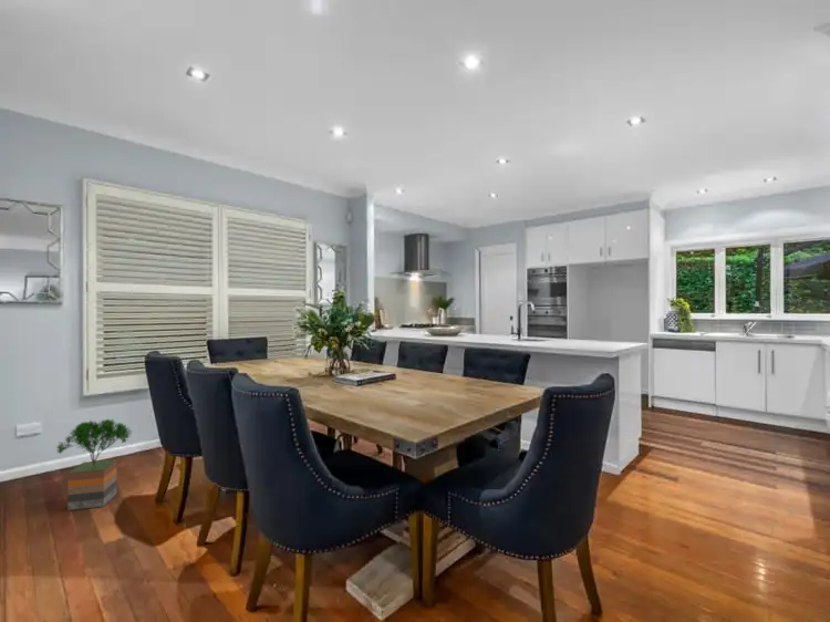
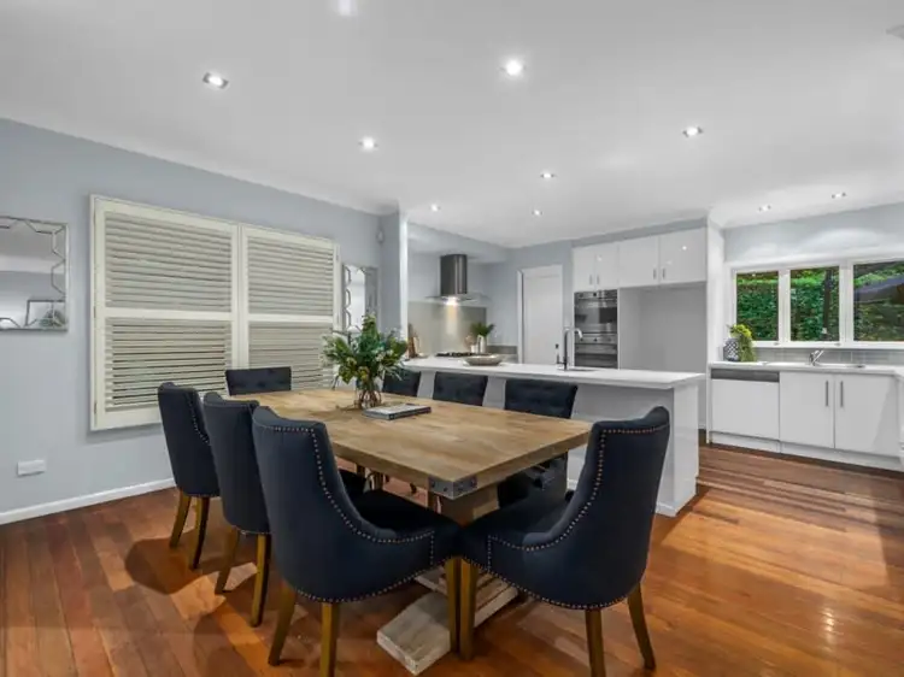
- potted tree [54,418,132,511]
